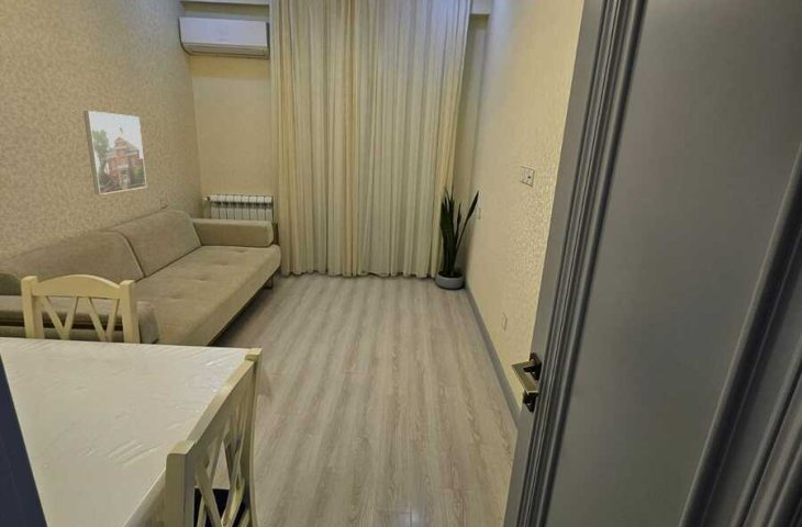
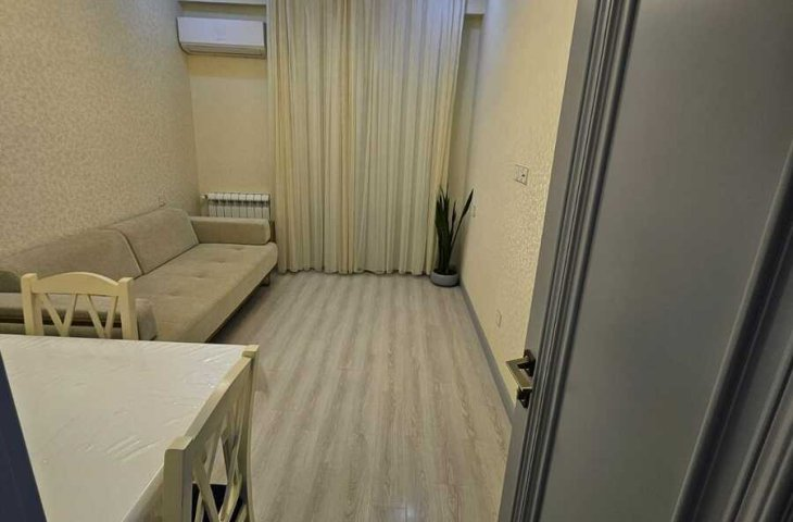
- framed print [82,110,147,195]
